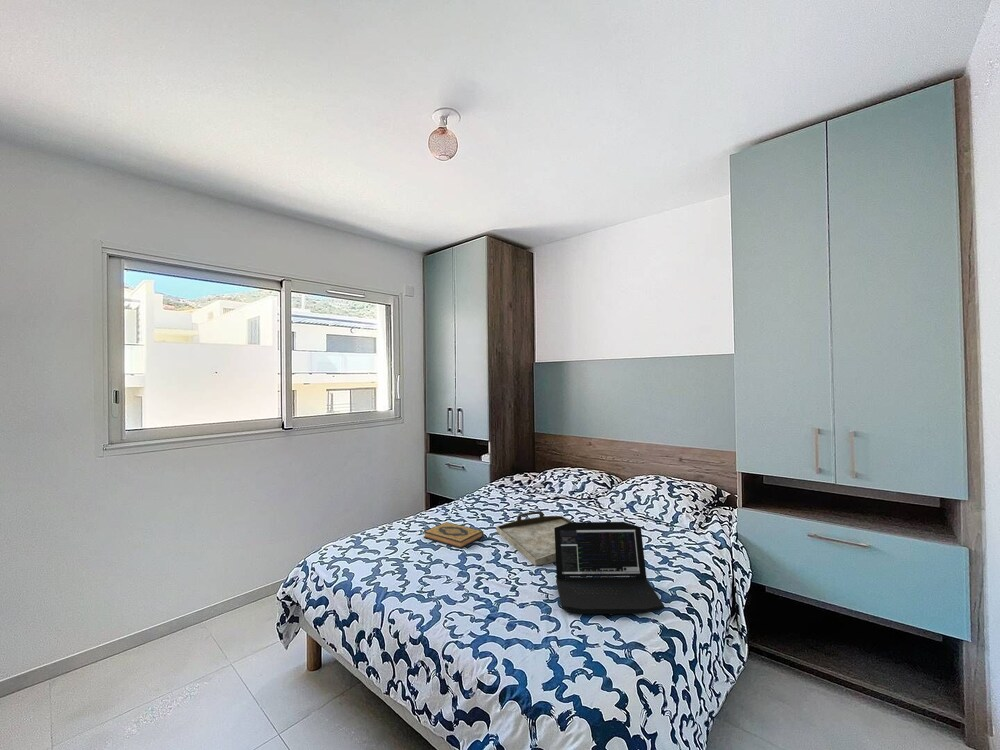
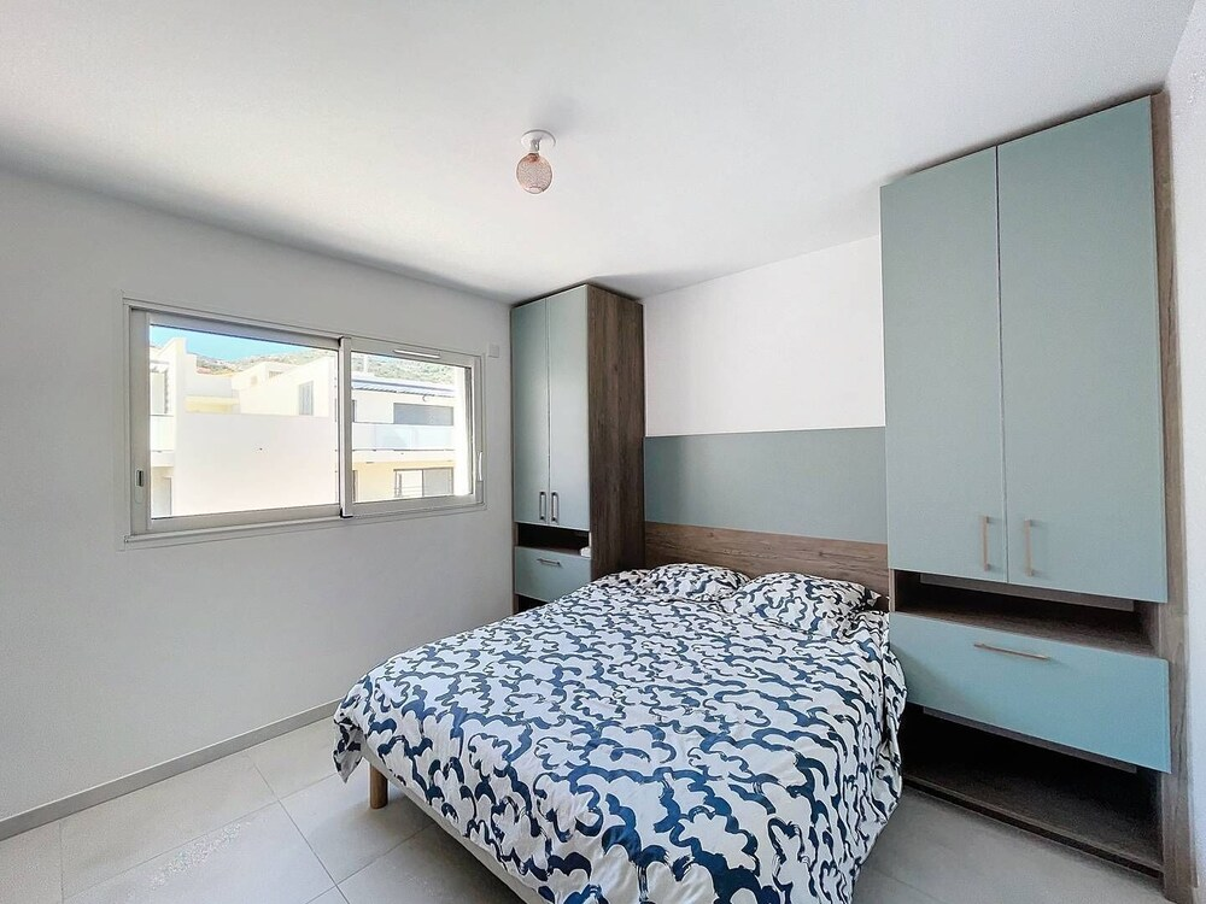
- serving tray [496,510,573,567]
- hardback book [422,521,485,549]
- laptop [554,521,665,615]
